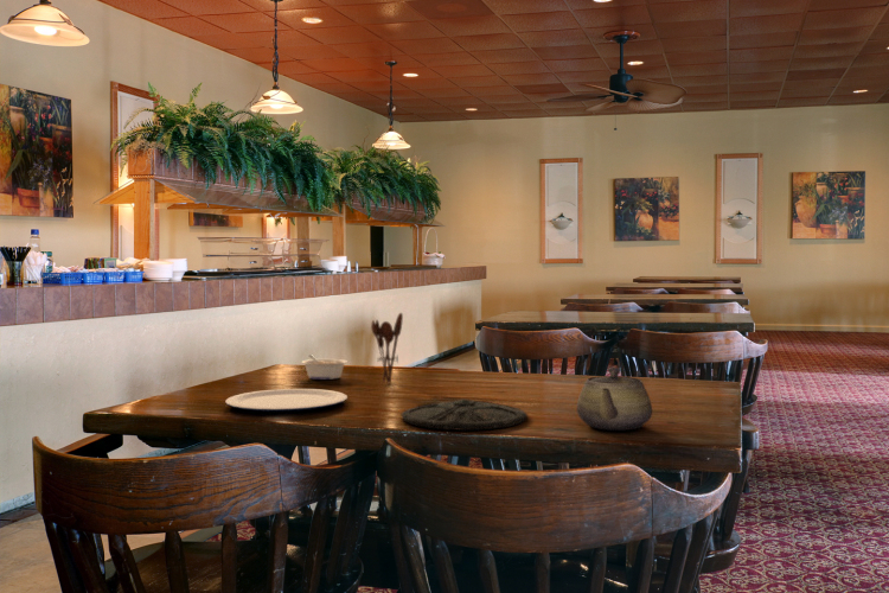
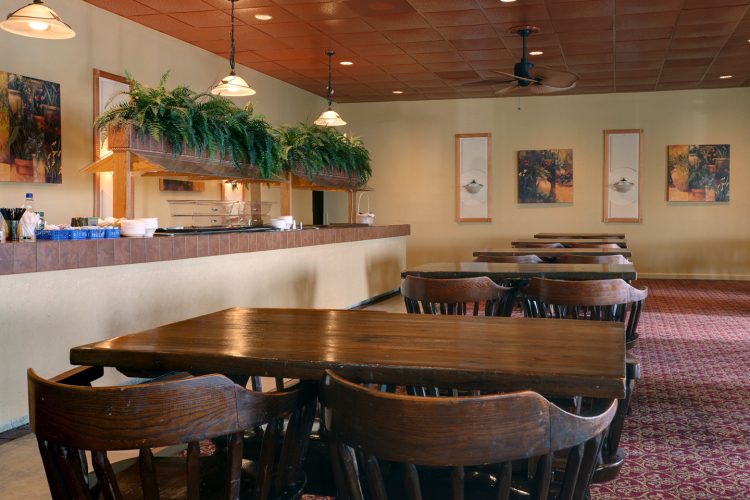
- plate [224,388,348,413]
- plate [399,397,529,432]
- legume [300,353,348,381]
- teapot [576,366,653,432]
- utensil holder [370,312,404,384]
